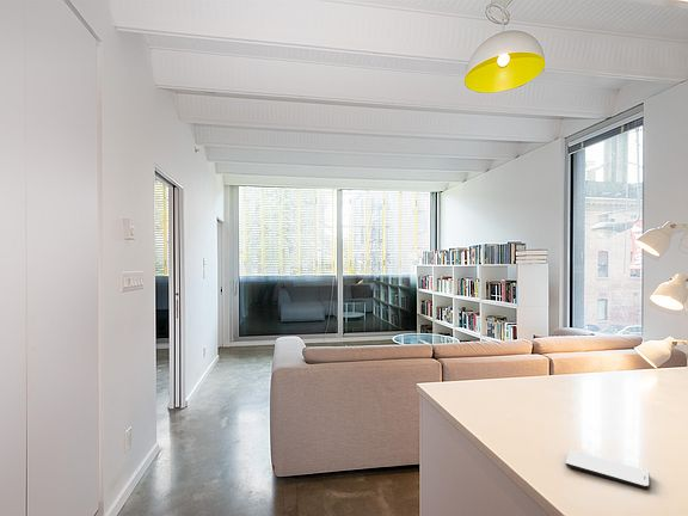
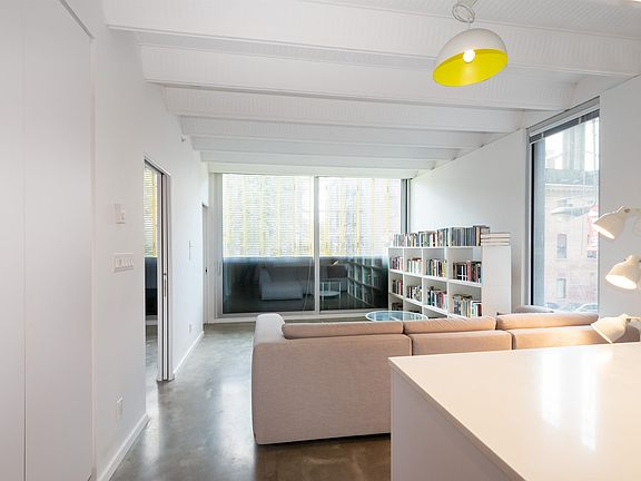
- smartphone [565,449,651,491]
